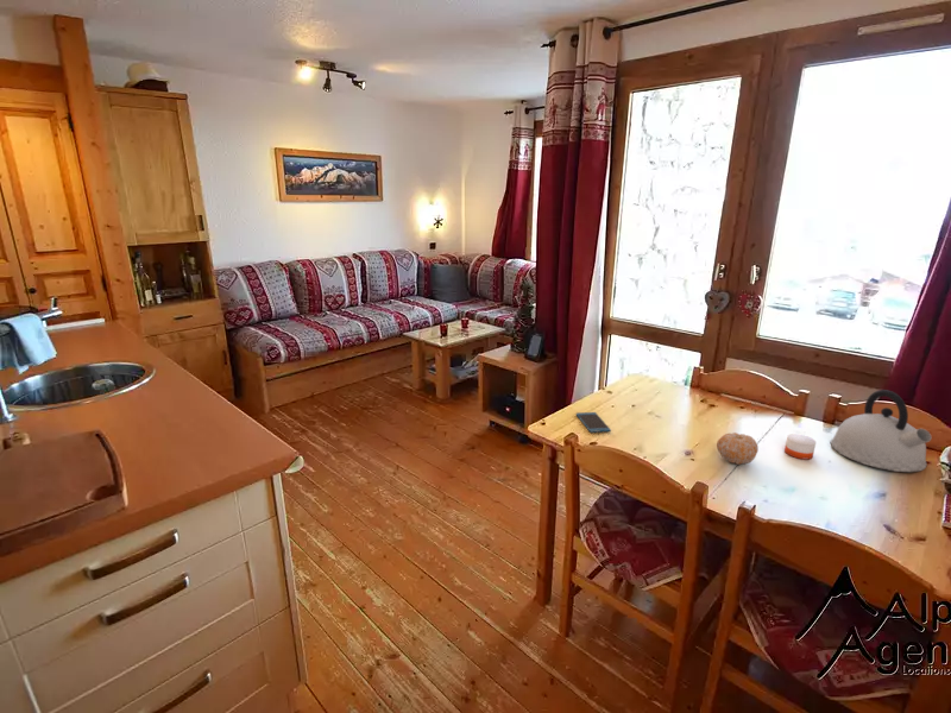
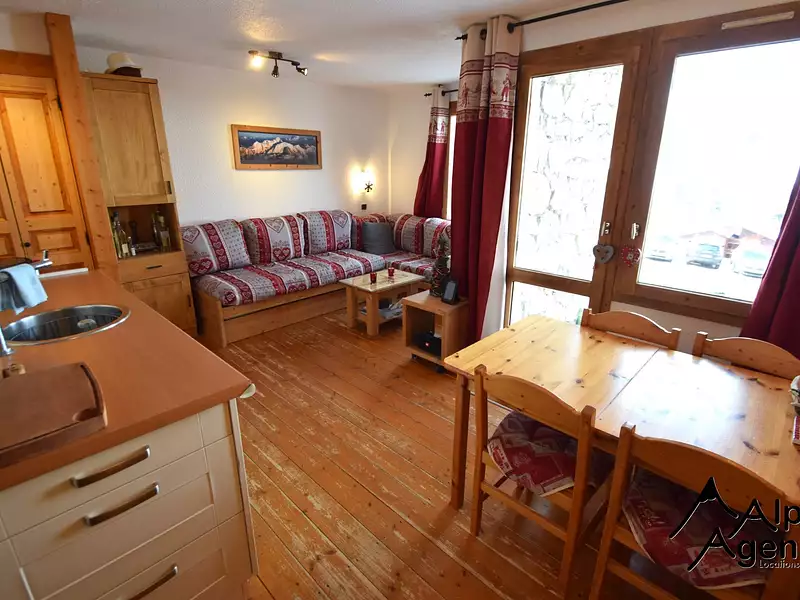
- fruit [716,431,760,466]
- smartphone [575,411,612,434]
- candle [783,433,817,460]
- kettle [830,389,932,473]
